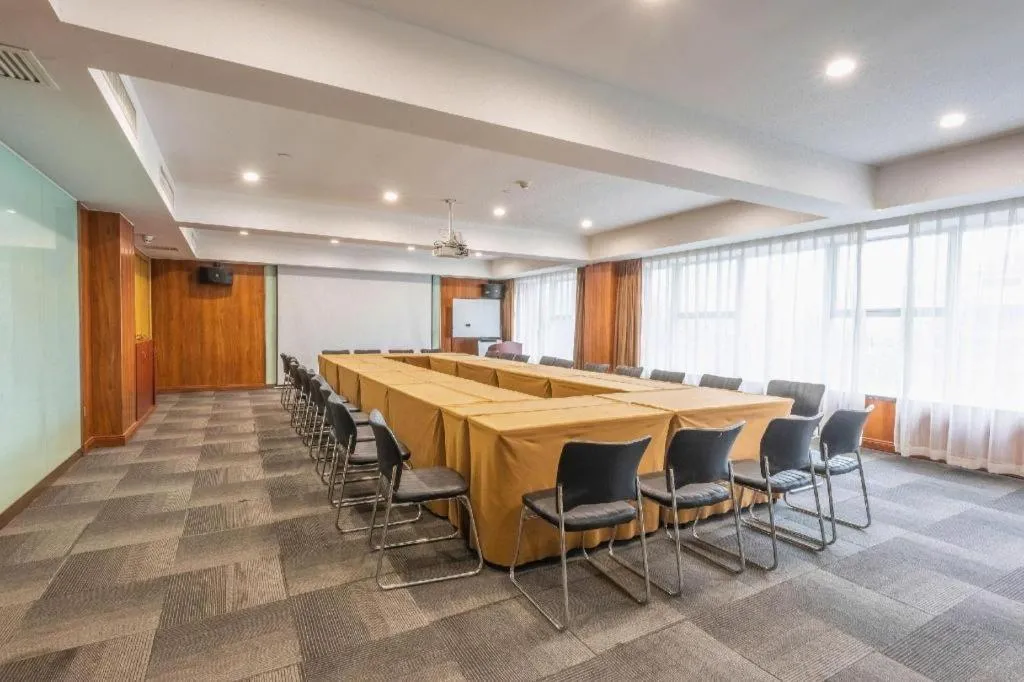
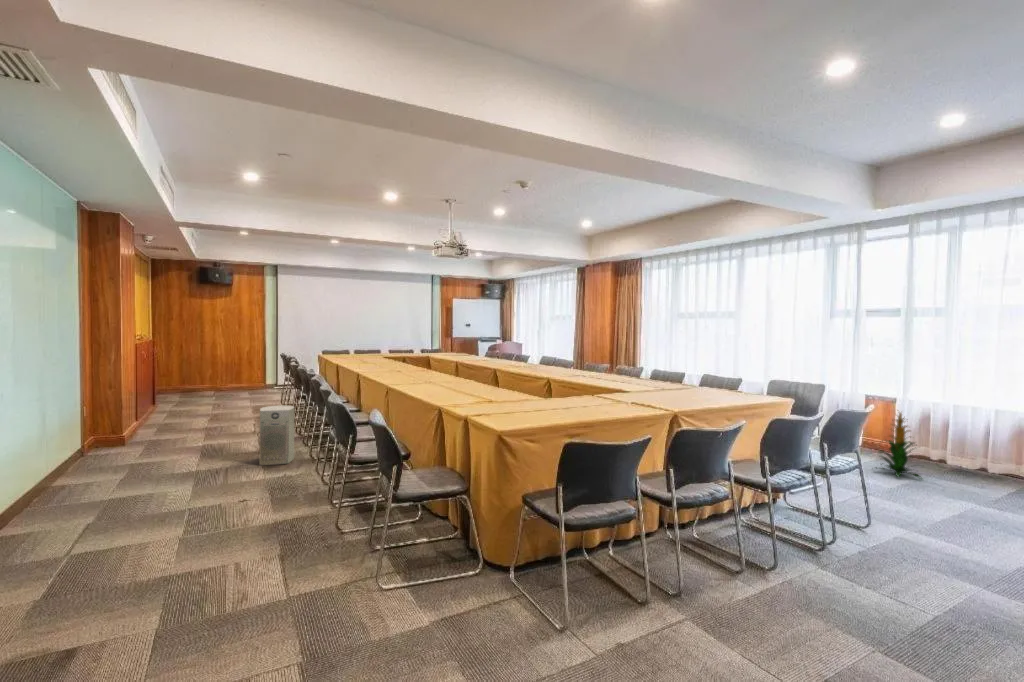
+ indoor plant [872,409,924,481]
+ fan [258,405,295,466]
